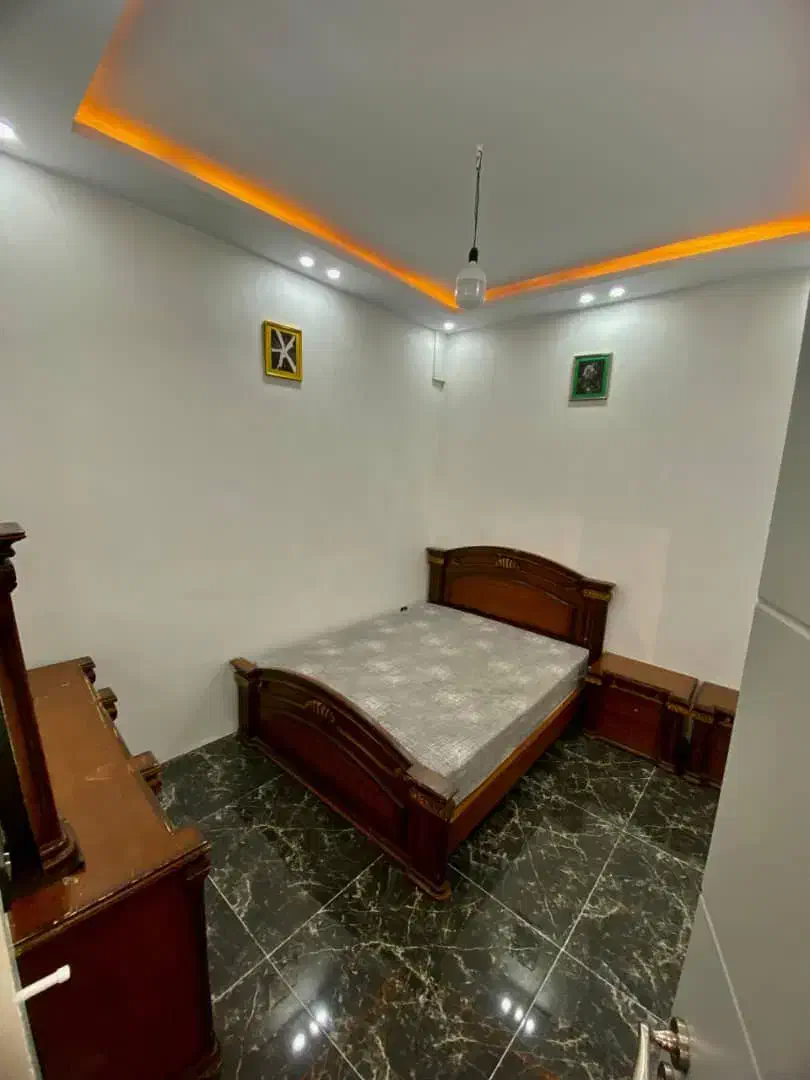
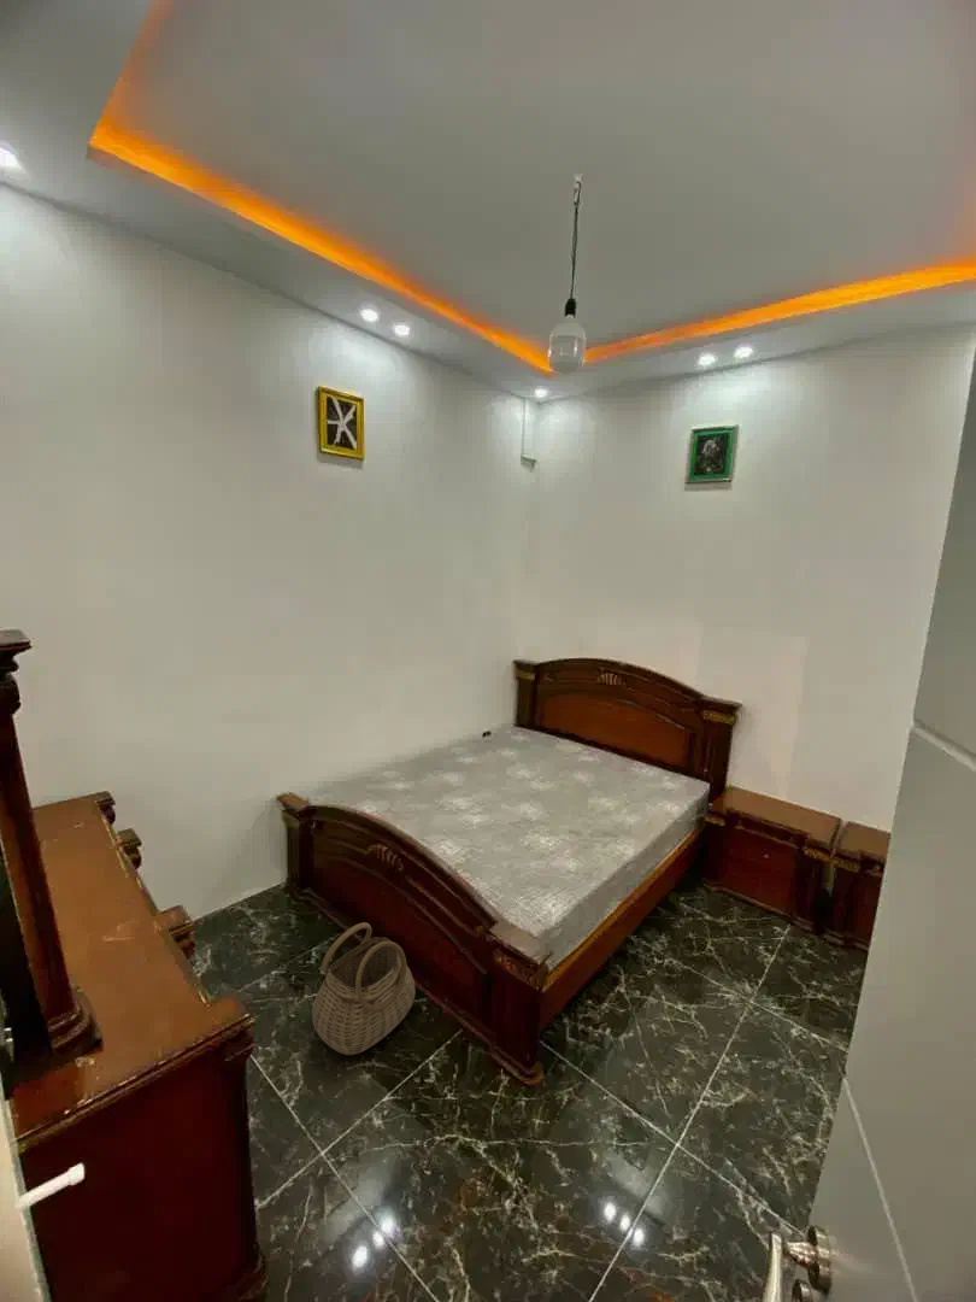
+ basket [311,921,417,1056]
